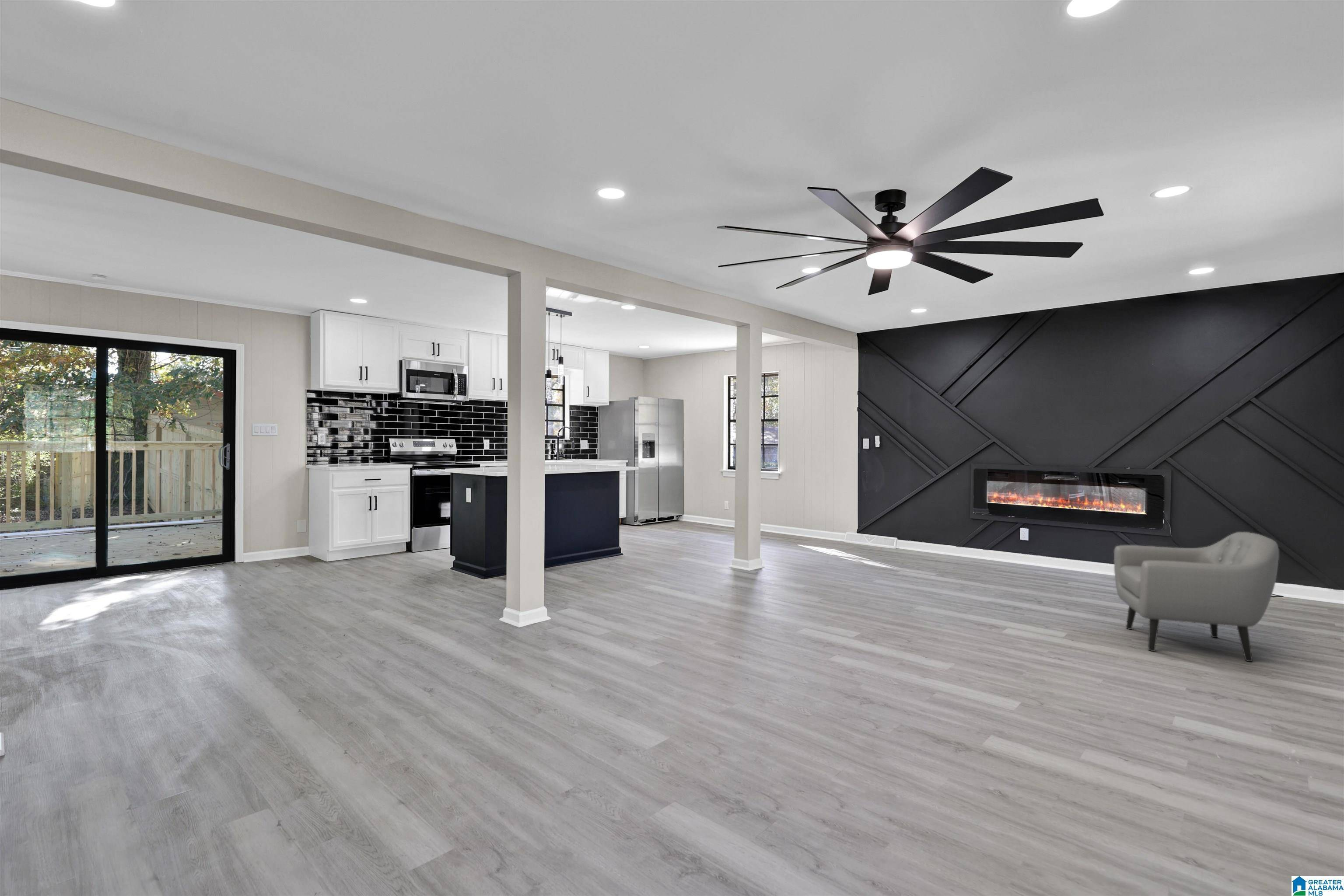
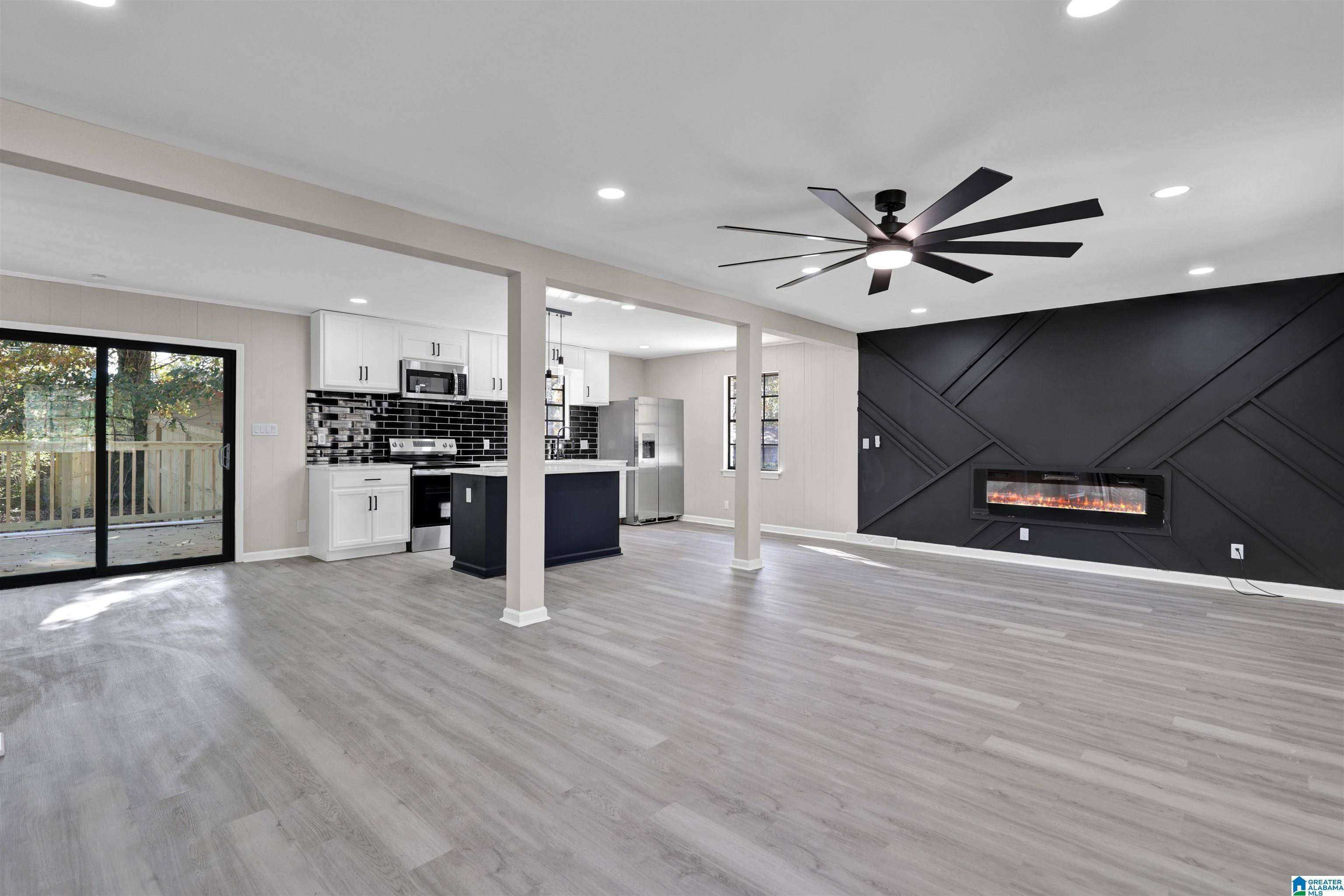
- armchair [1113,532,1279,662]
